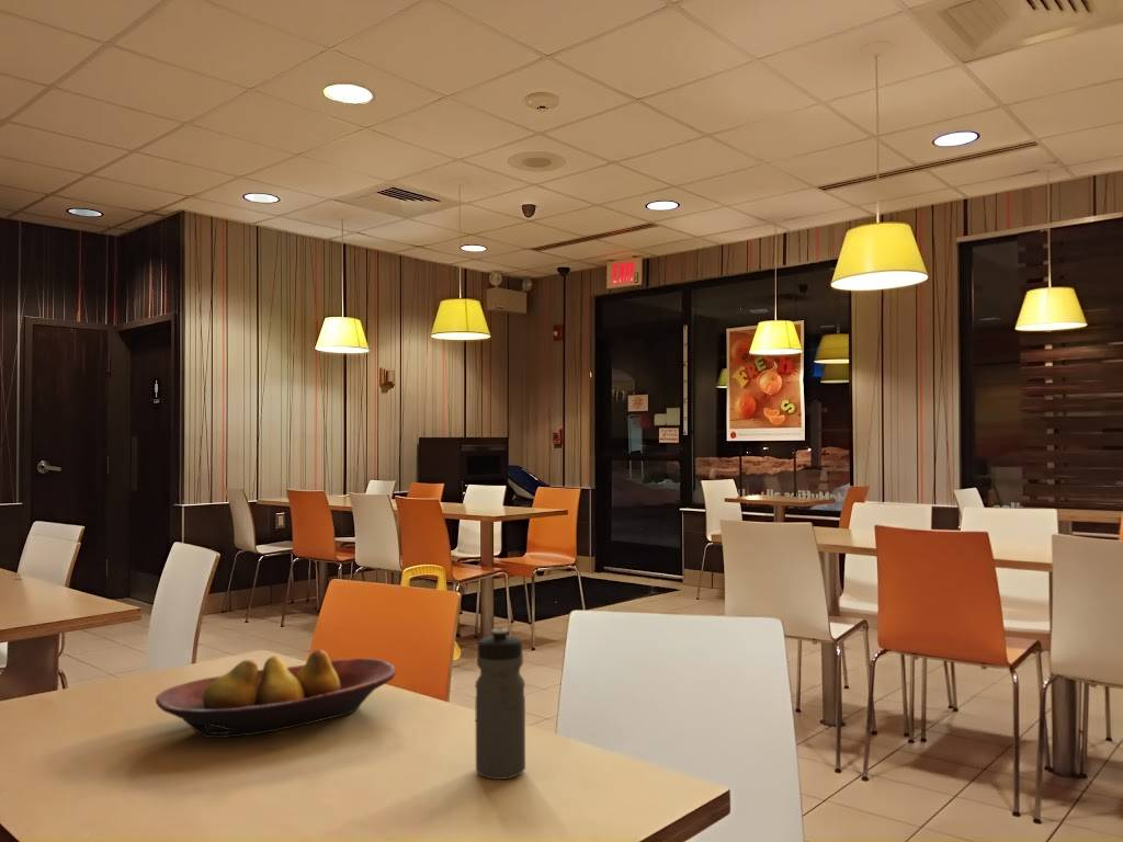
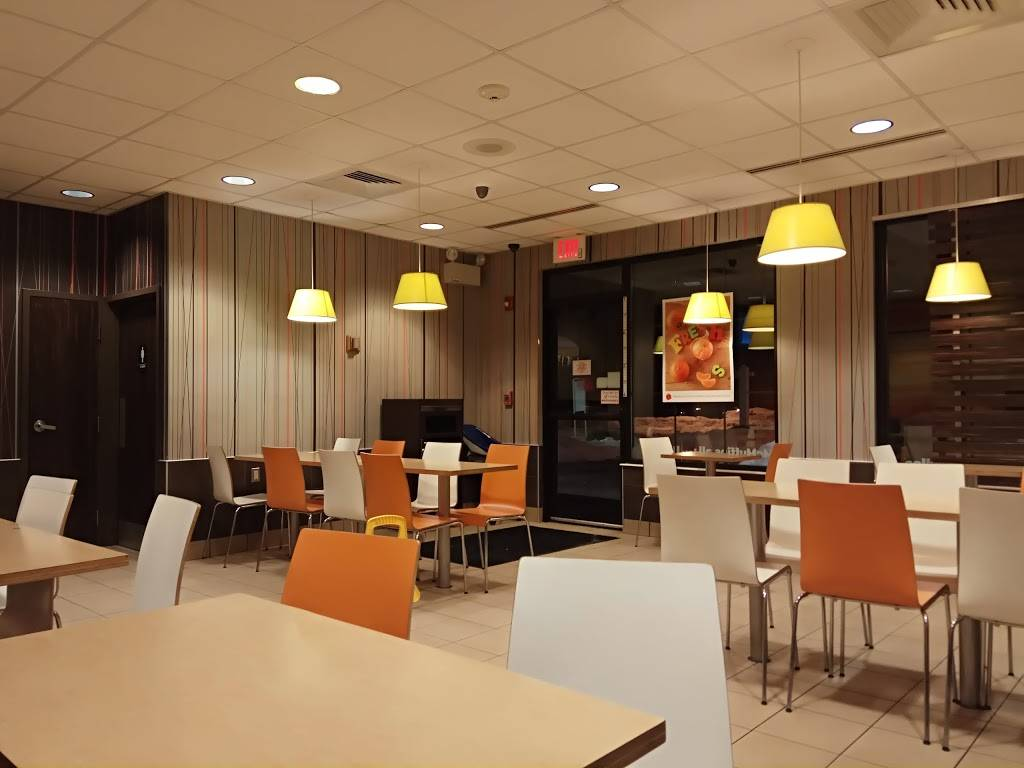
- fruit bowl [155,648,396,739]
- water bottle [474,627,526,781]
